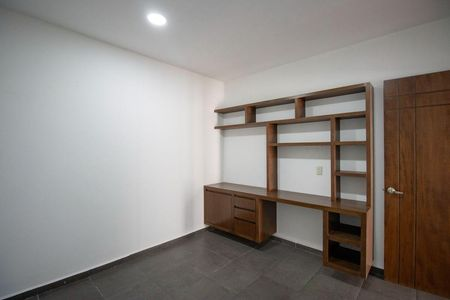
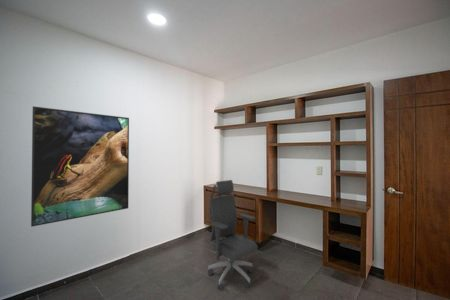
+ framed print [30,105,130,228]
+ office chair [207,179,259,291]
